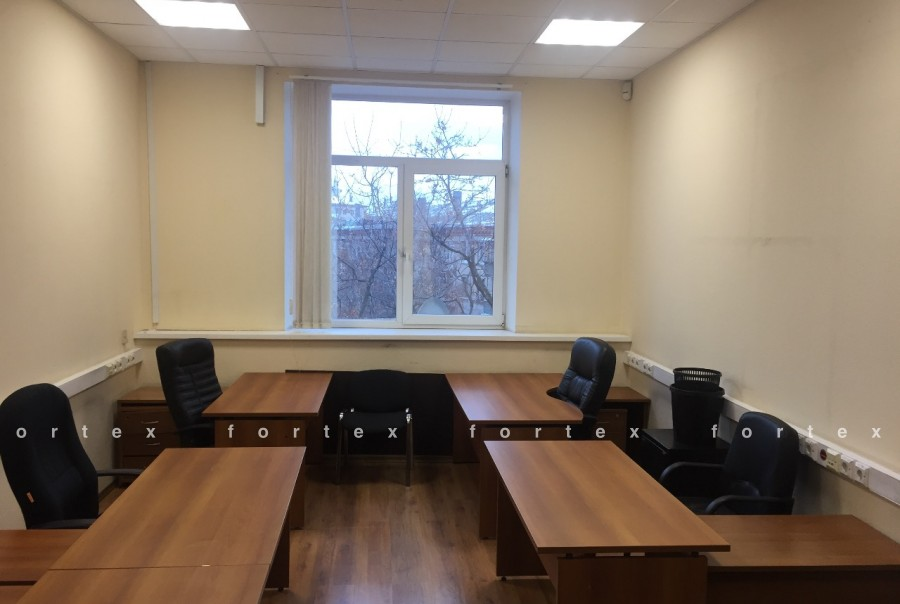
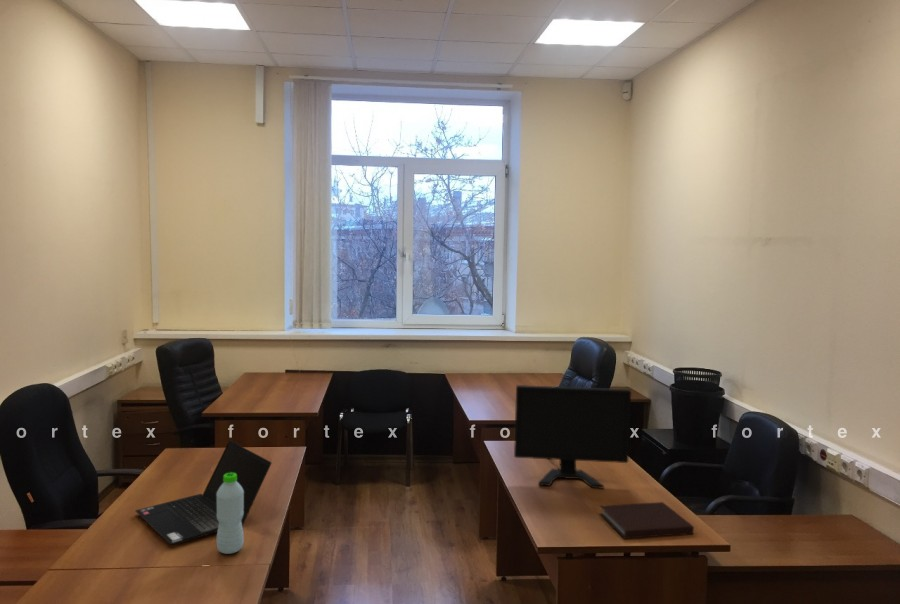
+ computer monitor [513,384,632,489]
+ laptop computer [134,439,272,546]
+ water bottle [216,473,245,555]
+ notebook [598,501,695,540]
